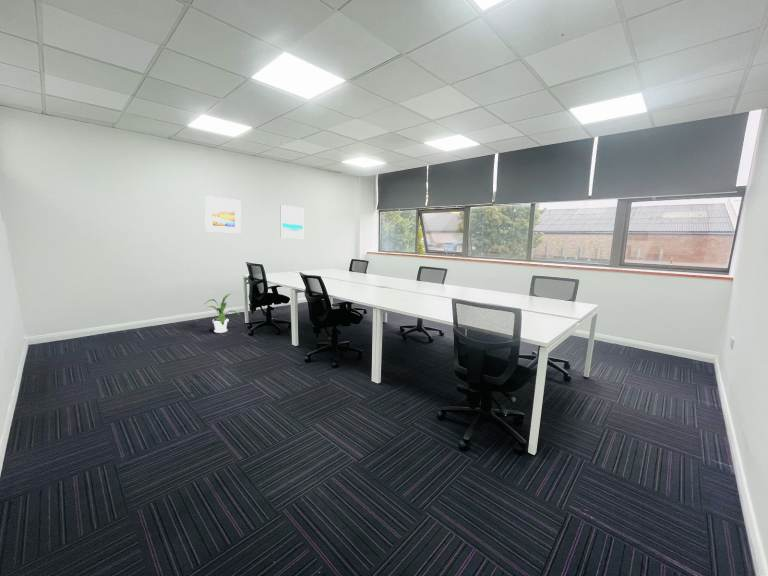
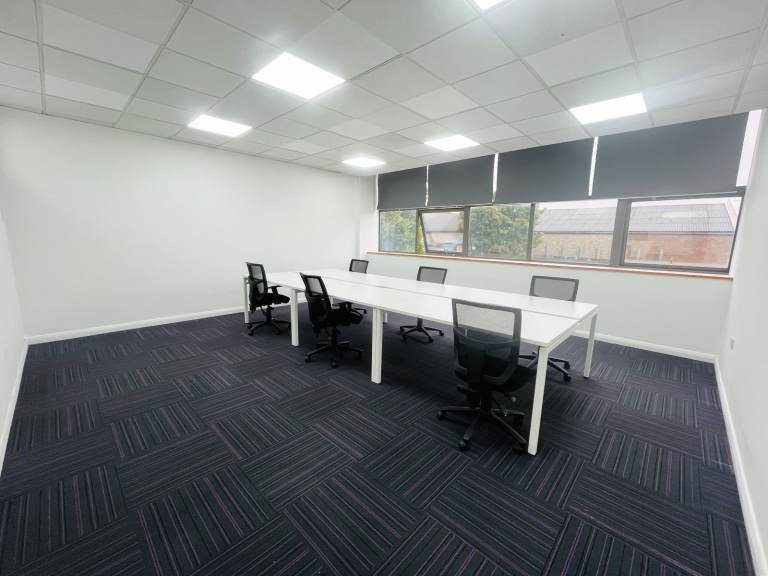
- house plant [204,293,242,334]
- wall art [279,204,304,239]
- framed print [204,195,242,234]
